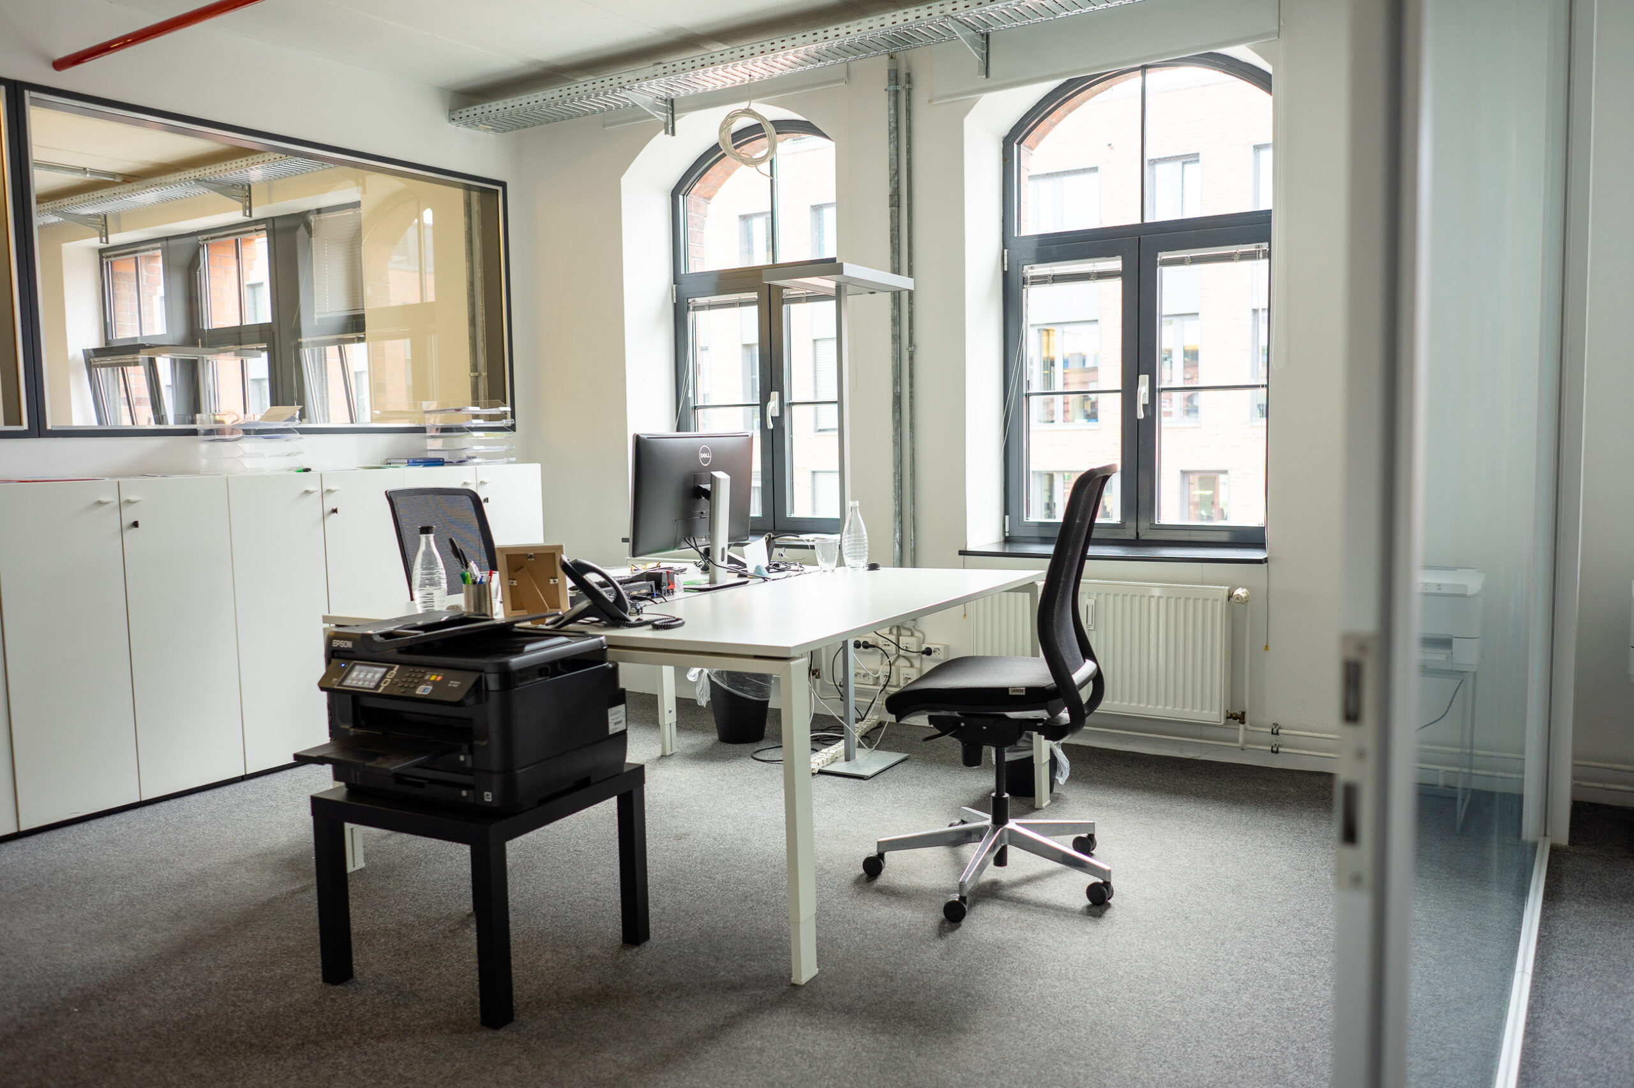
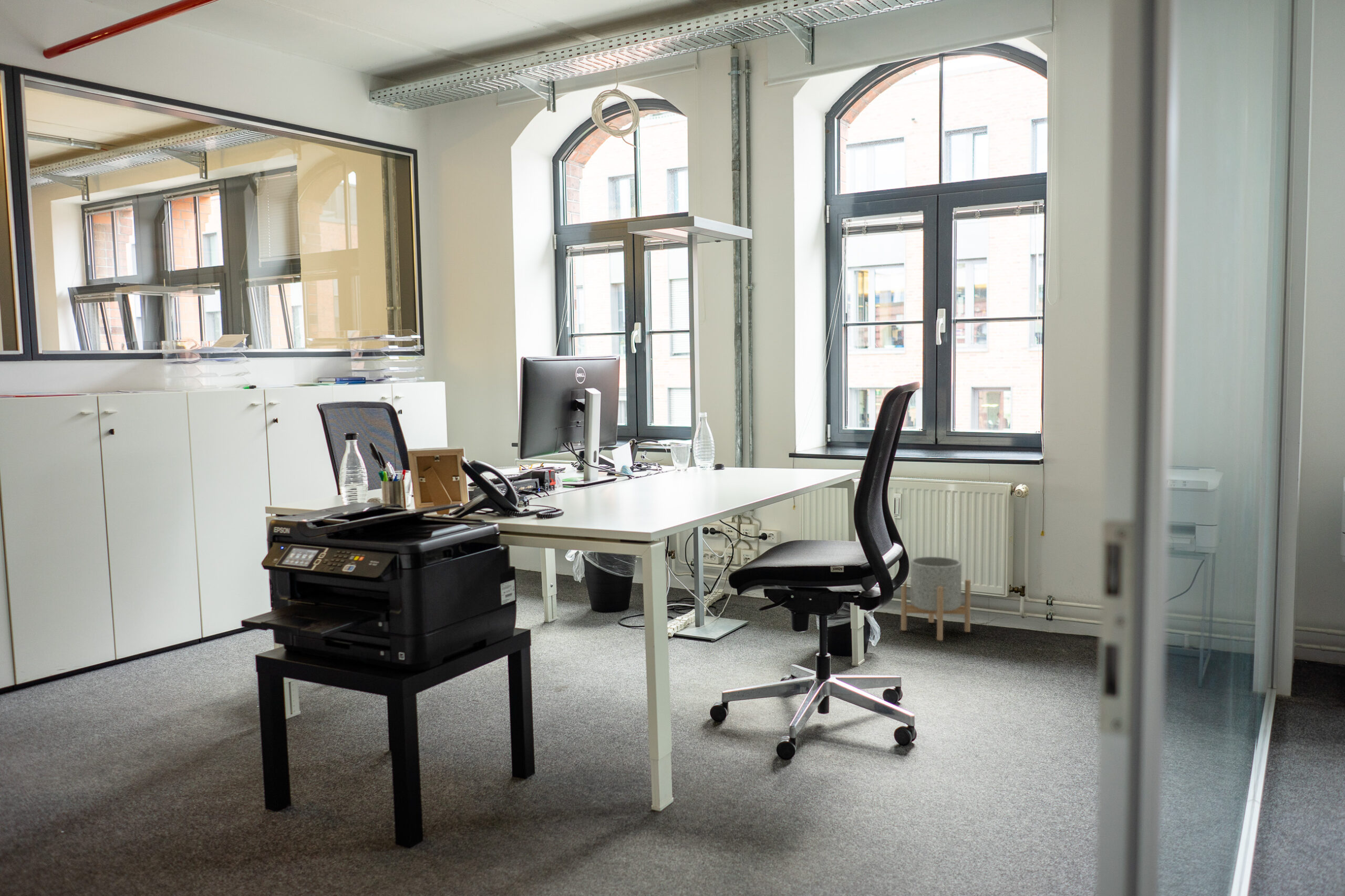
+ planter [901,556,971,641]
